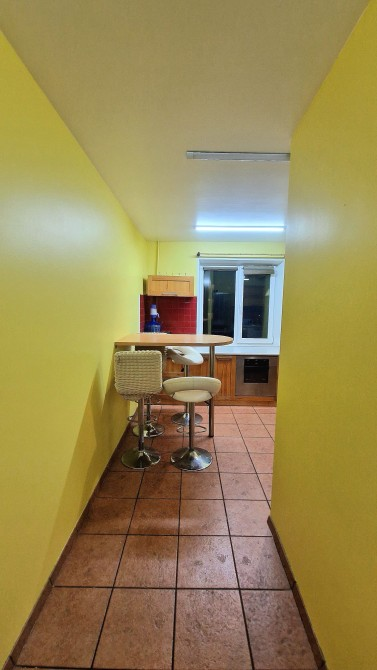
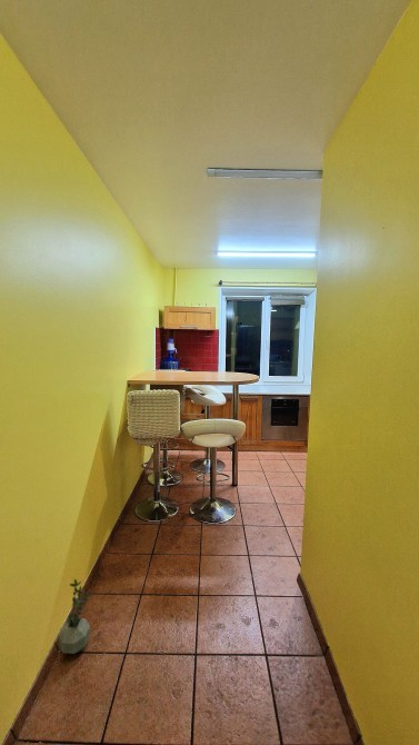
+ potted plant [58,578,93,655]
